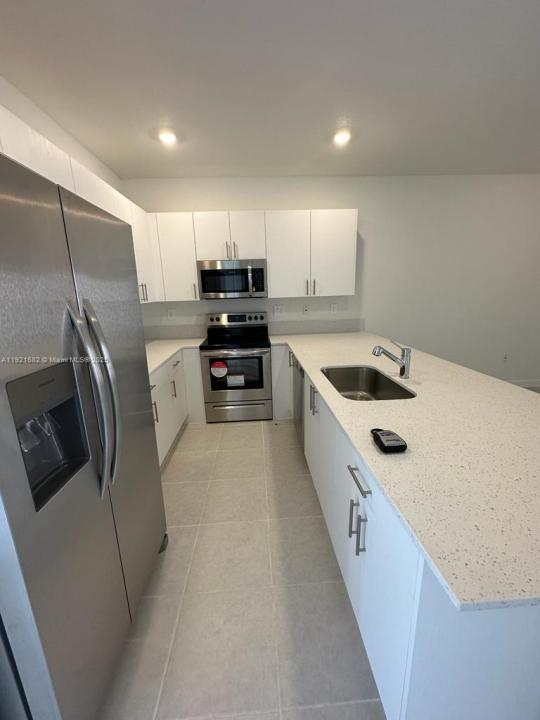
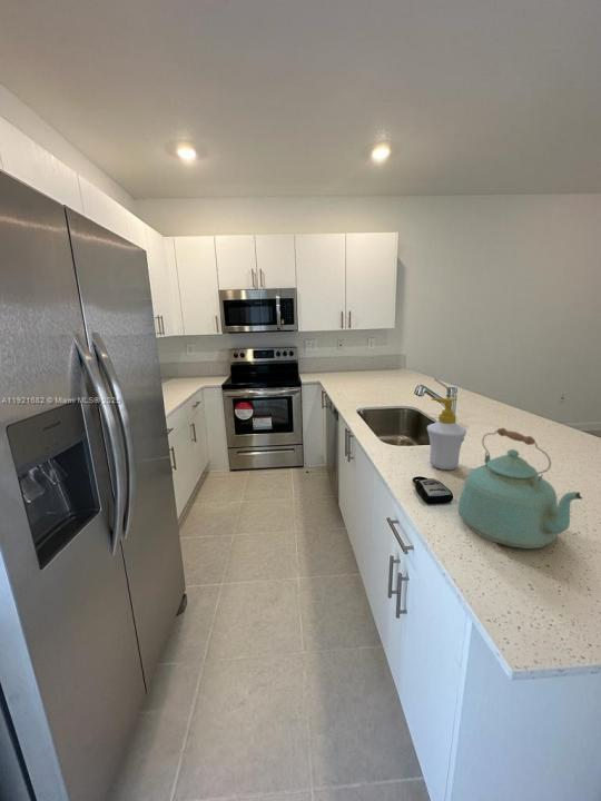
+ soap bottle [426,397,467,471]
+ kettle [456,427,583,550]
